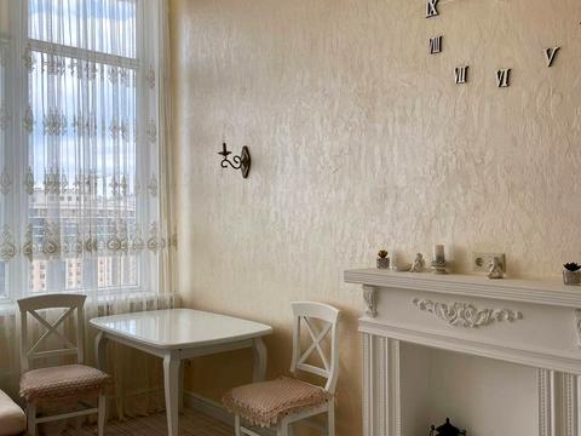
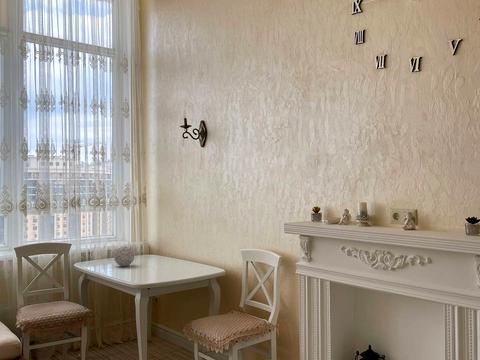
+ decorative ball [113,246,135,267]
